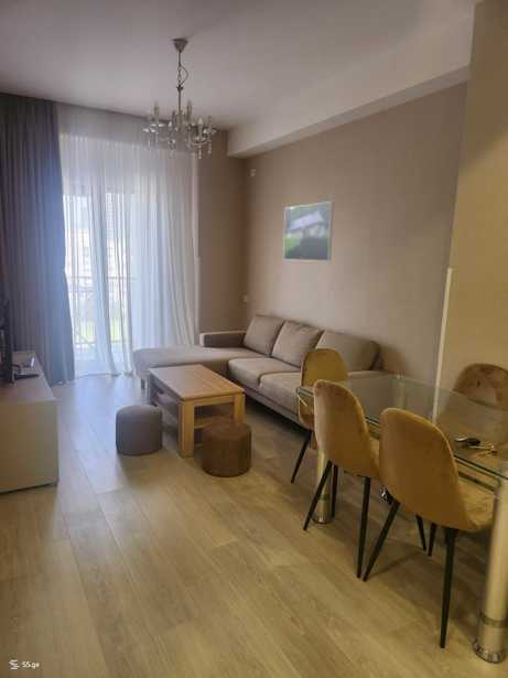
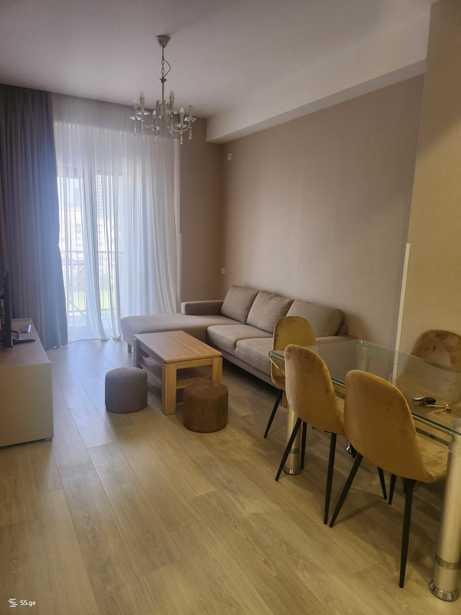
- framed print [282,201,335,262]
